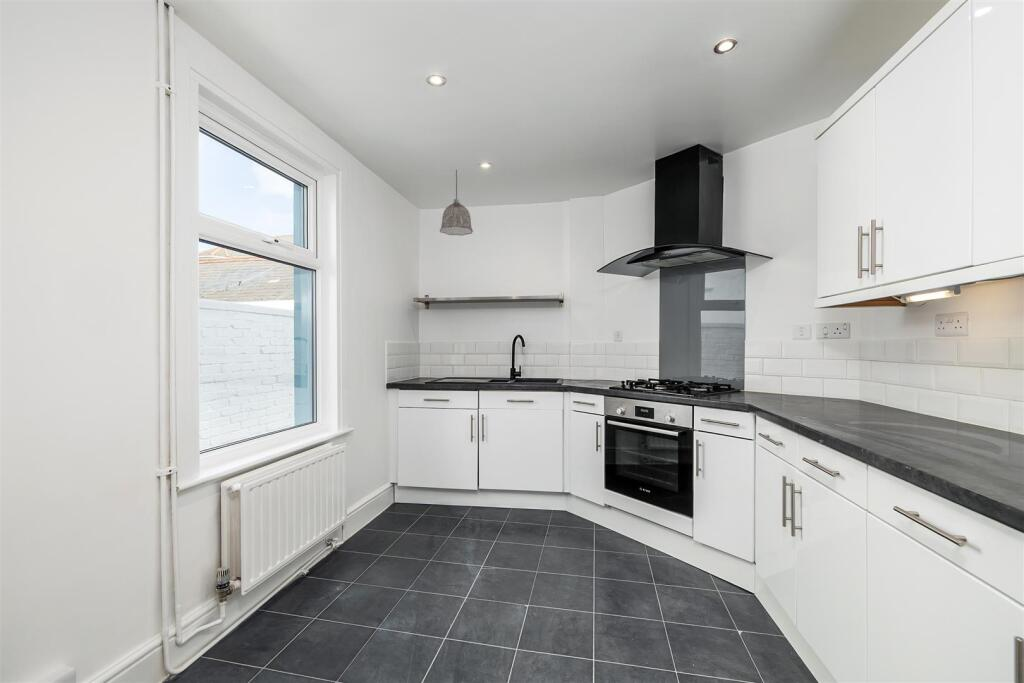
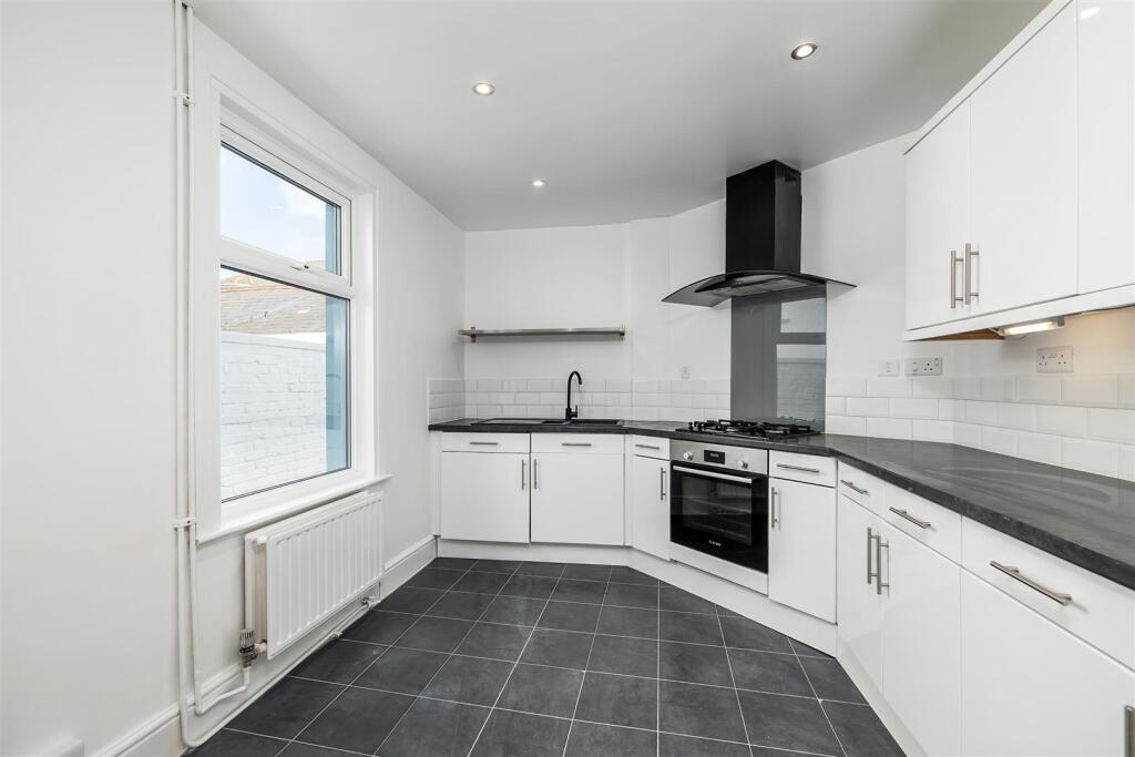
- pendant lamp [439,169,474,237]
